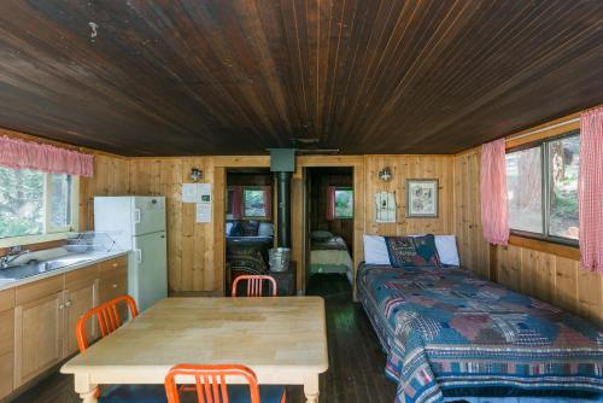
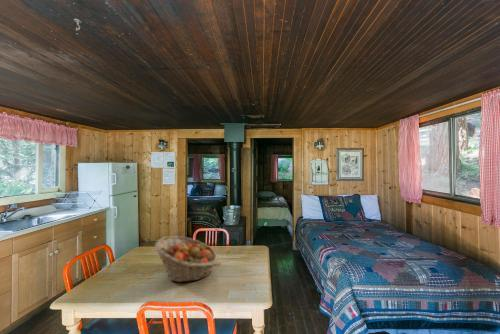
+ fruit basket [154,235,218,283]
